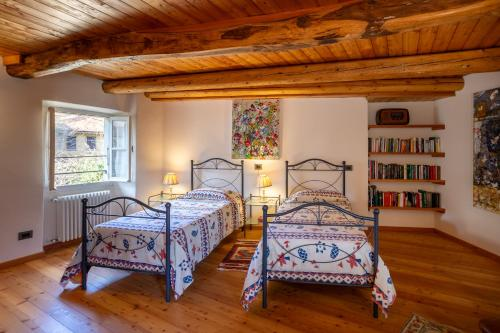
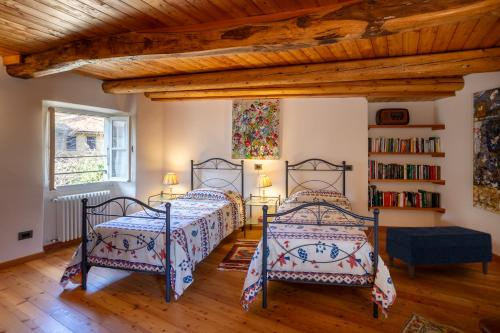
+ bench [385,225,493,279]
